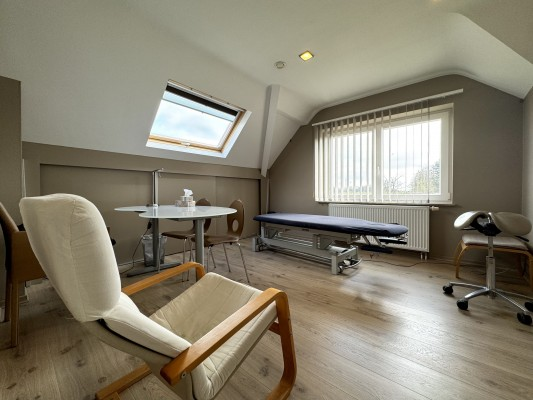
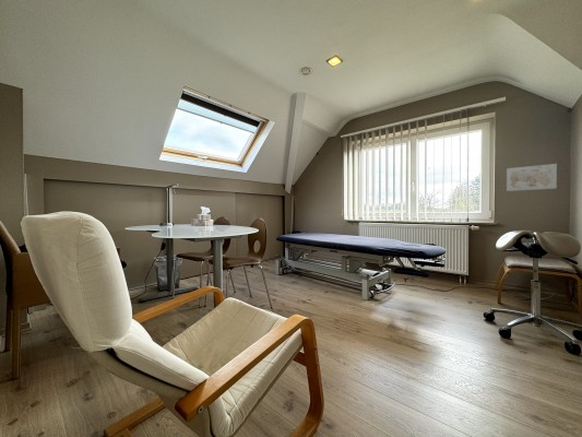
+ wall art [506,163,558,192]
